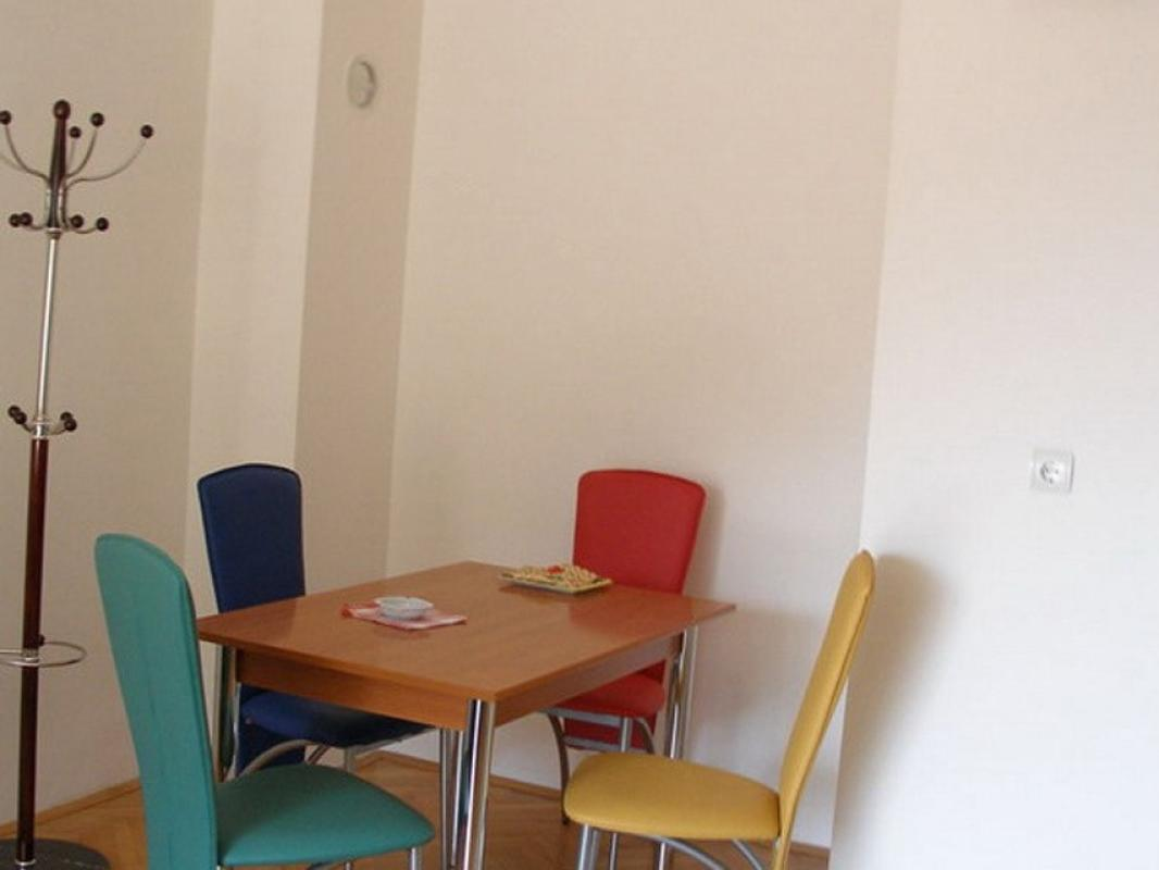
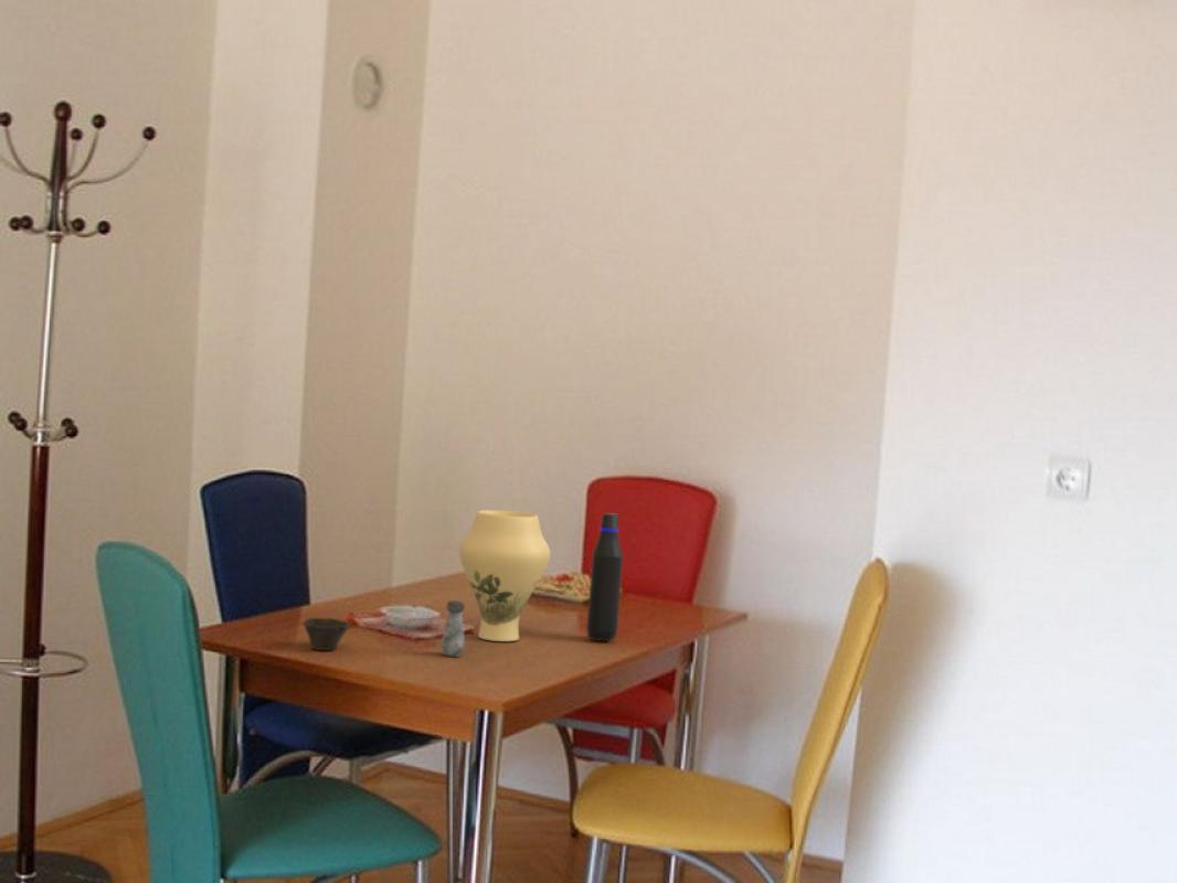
+ cup [301,617,351,651]
+ salt shaker [439,599,466,658]
+ vase [458,509,551,642]
+ water bottle [585,512,624,642]
